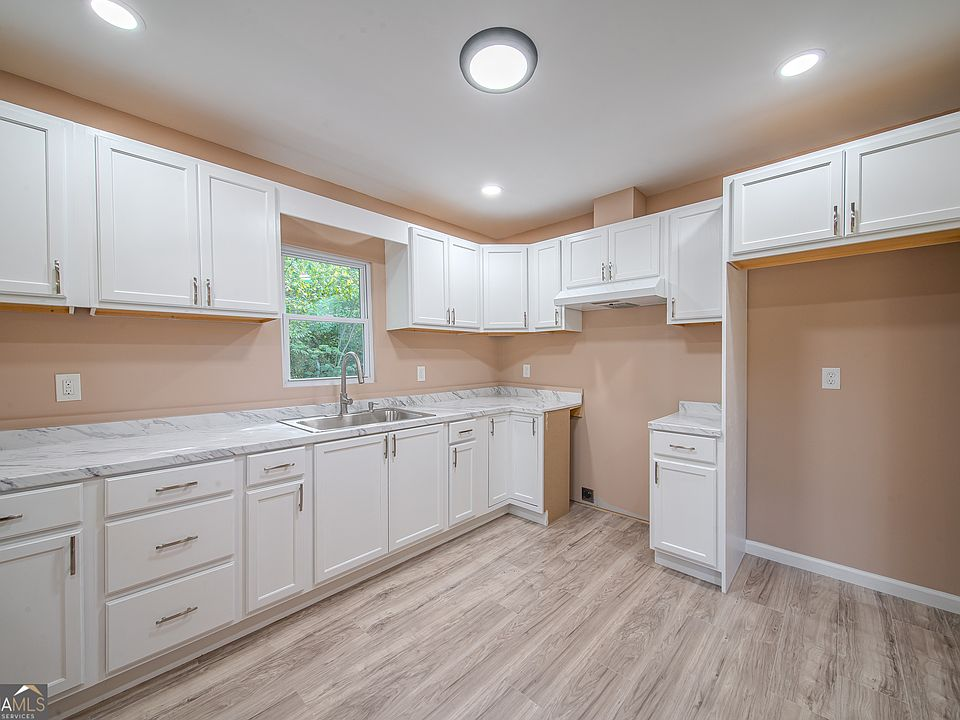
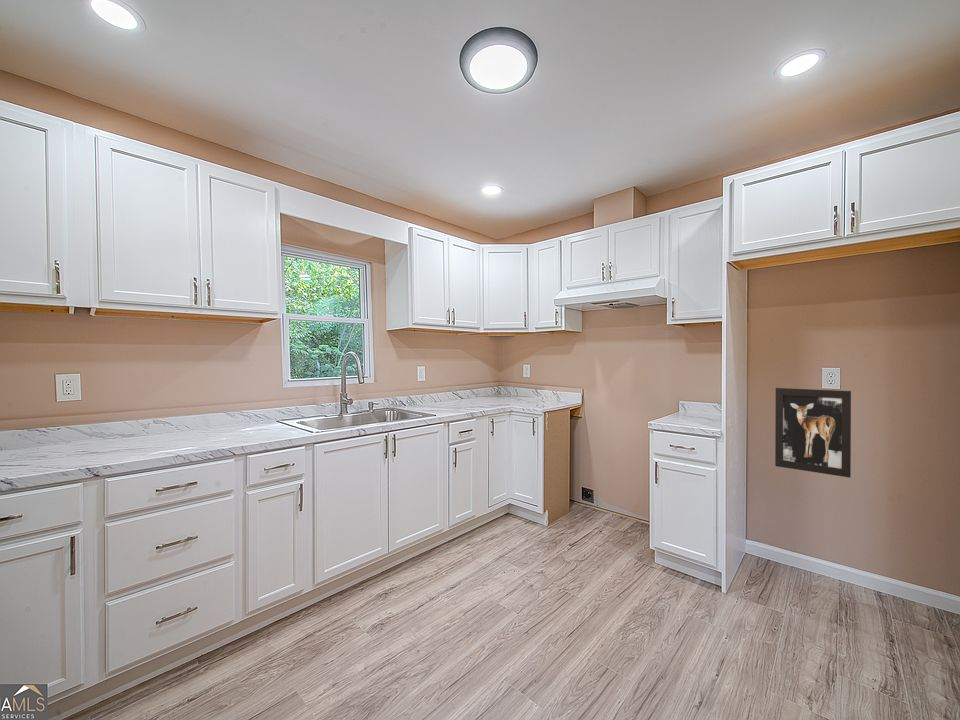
+ wall art [774,387,852,479]
